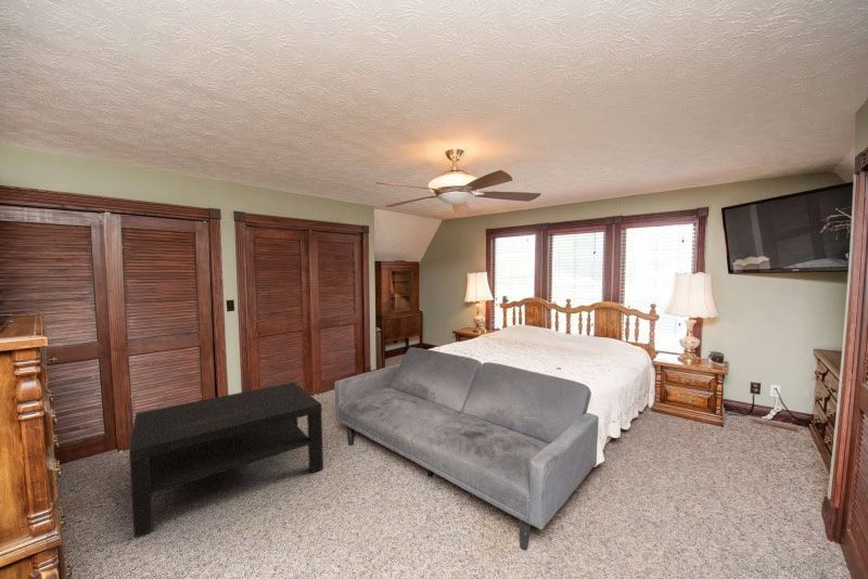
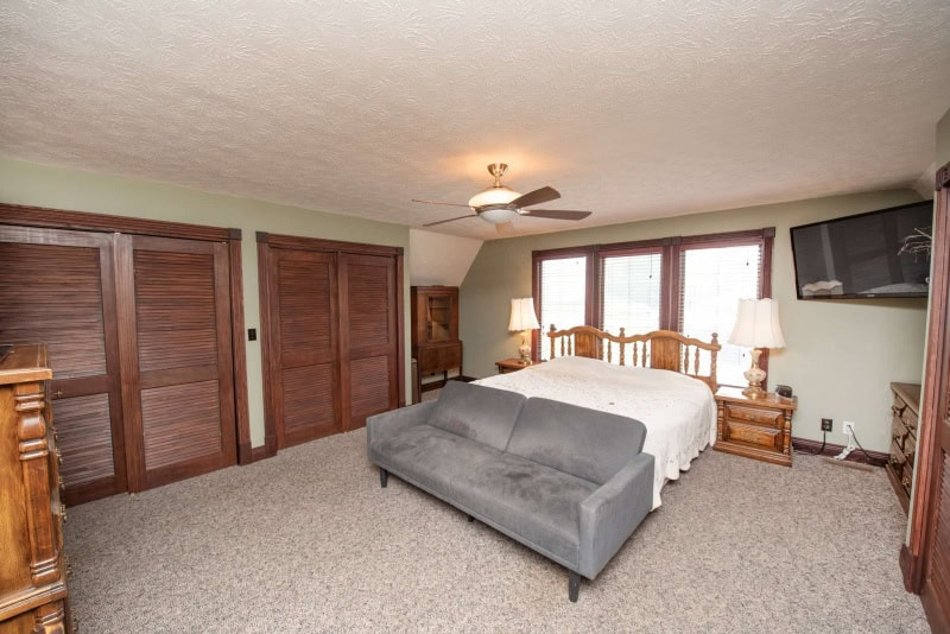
- coffee table [128,382,324,538]
